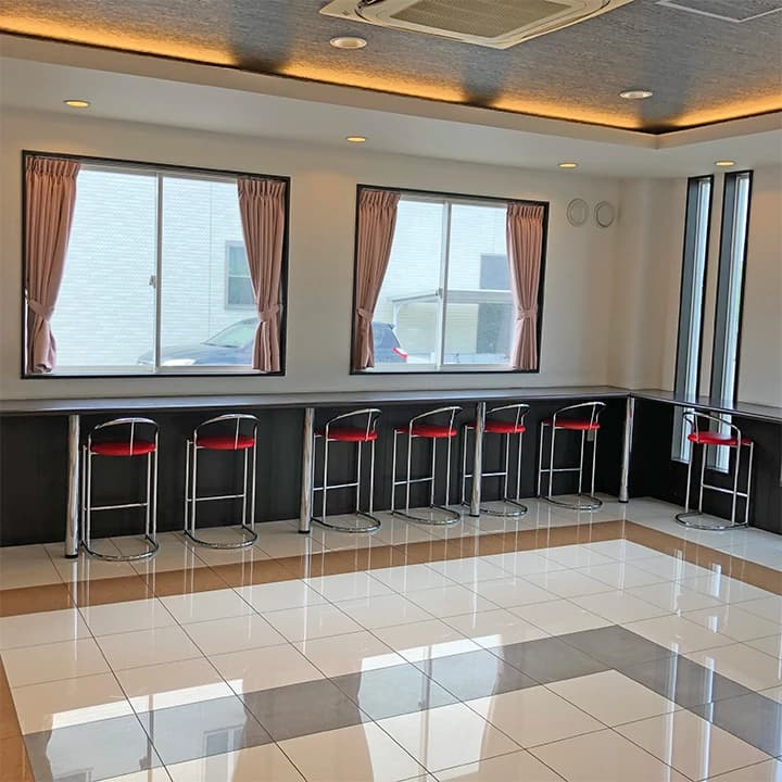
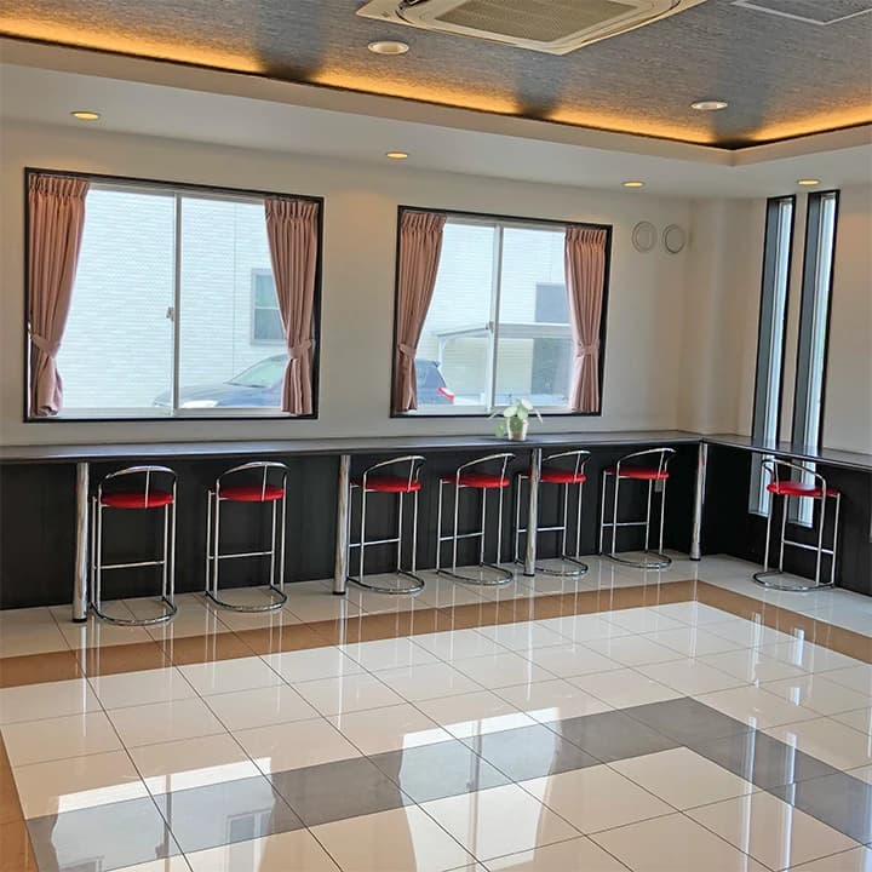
+ potted plant [486,397,544,442]
